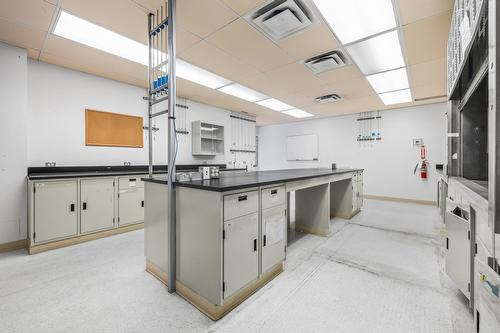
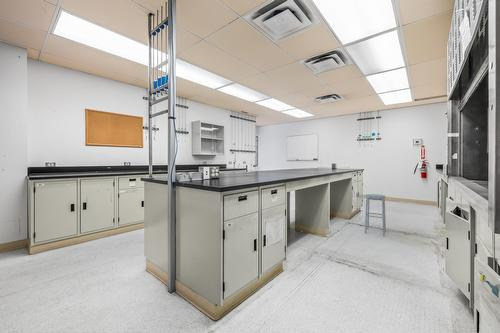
+ stool [364,193,387,237]
